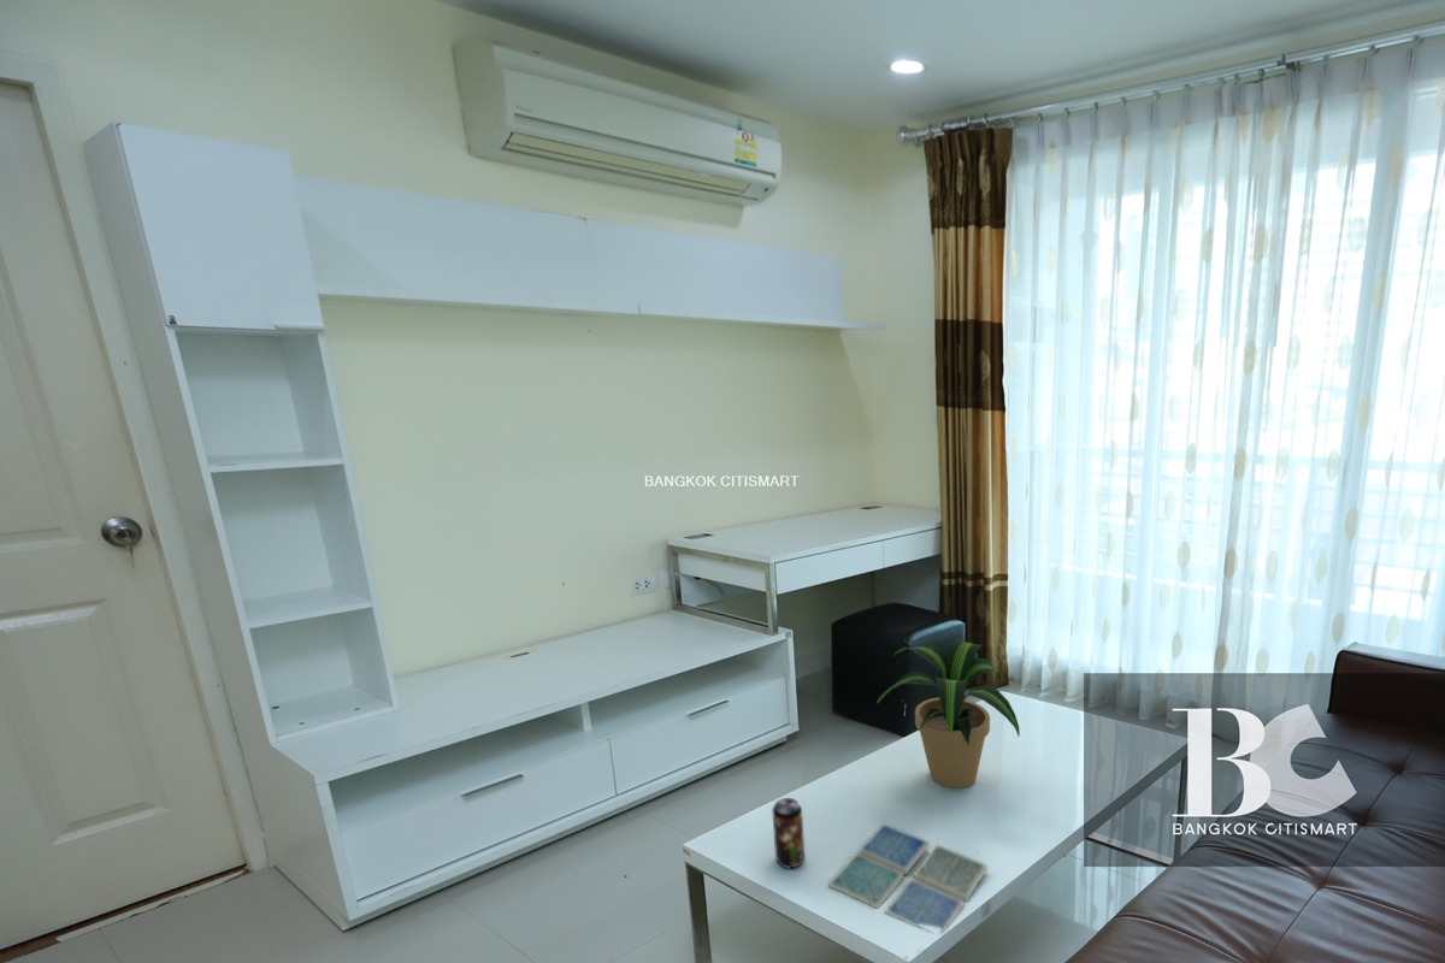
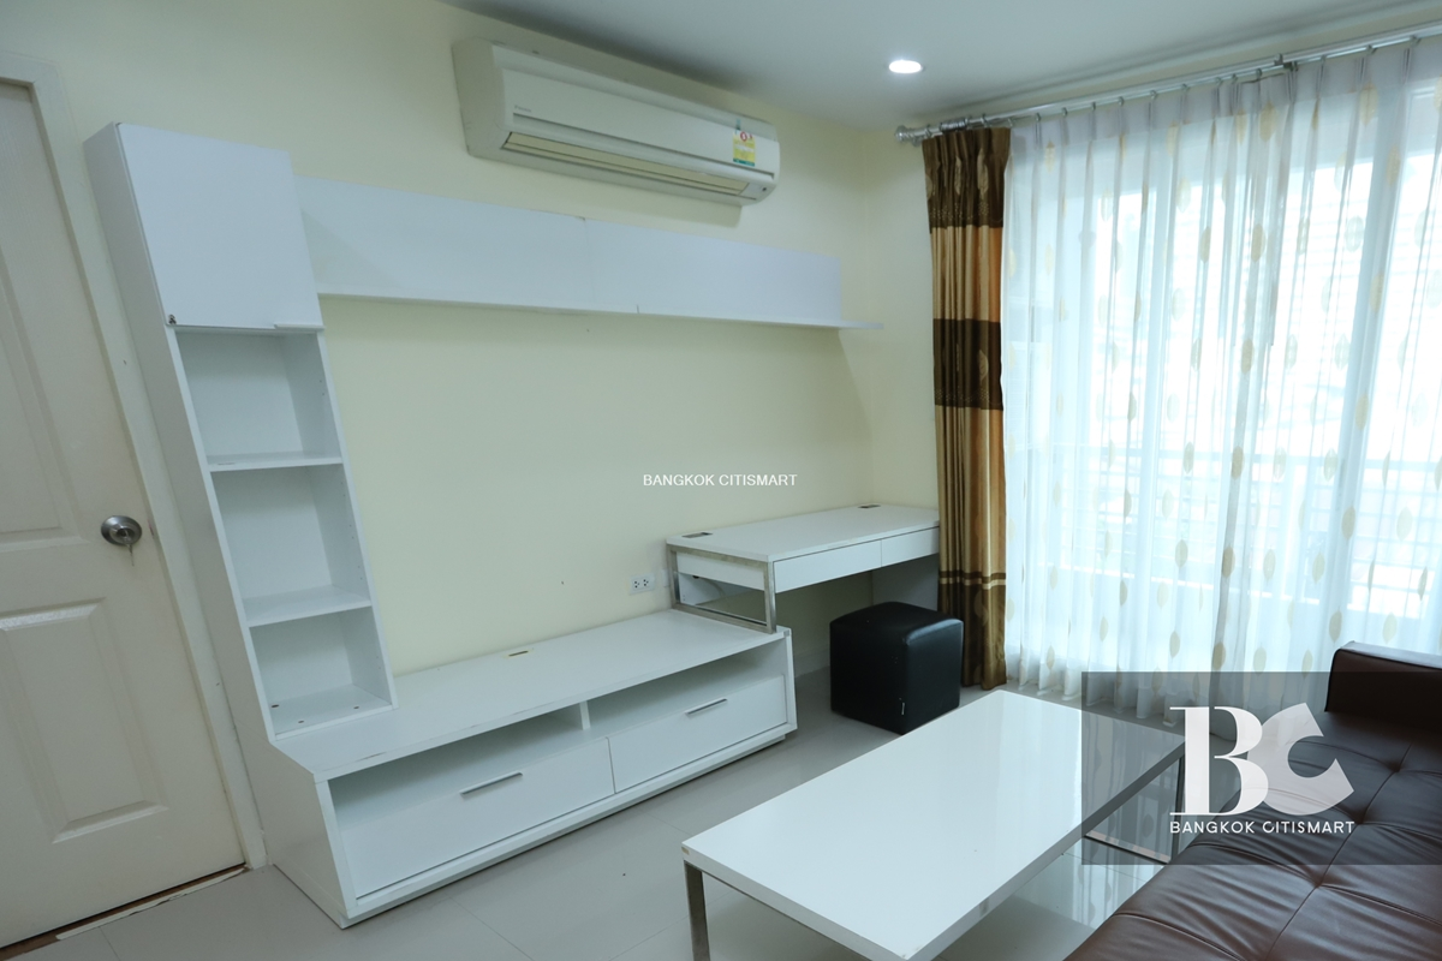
- beverage can [771,797,806,869]
- drink coaster [827,822,989,937]
- potted plant [875,639,1021,790]
